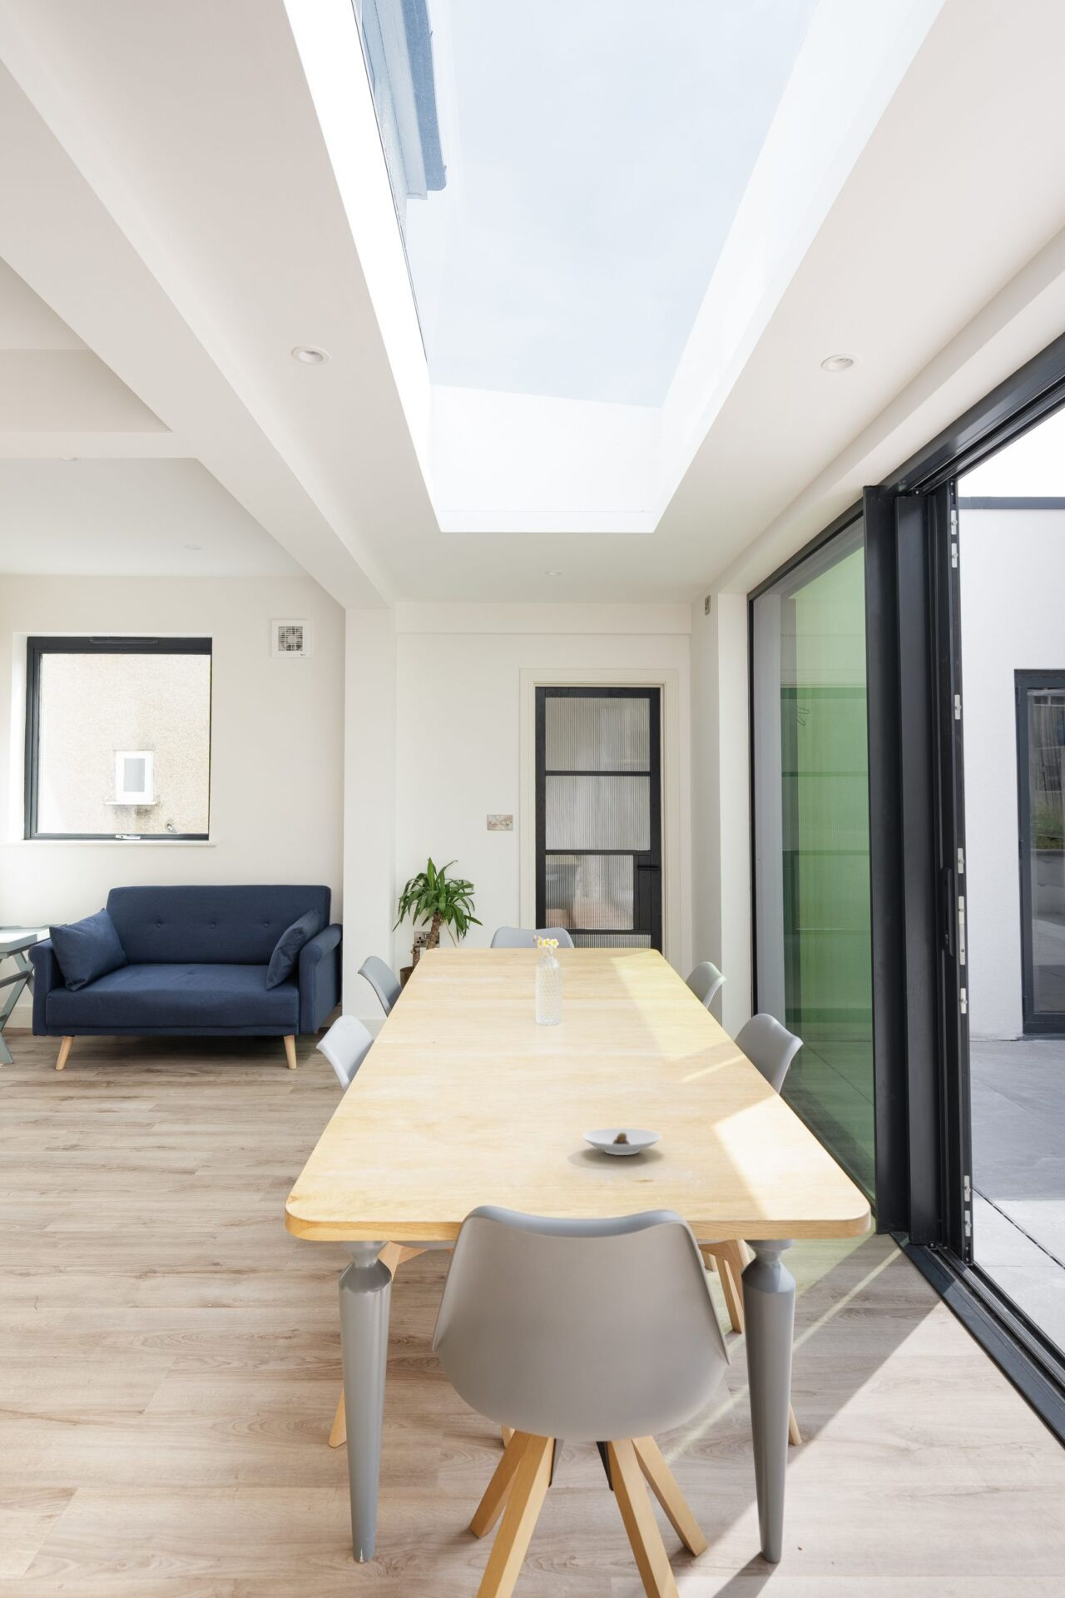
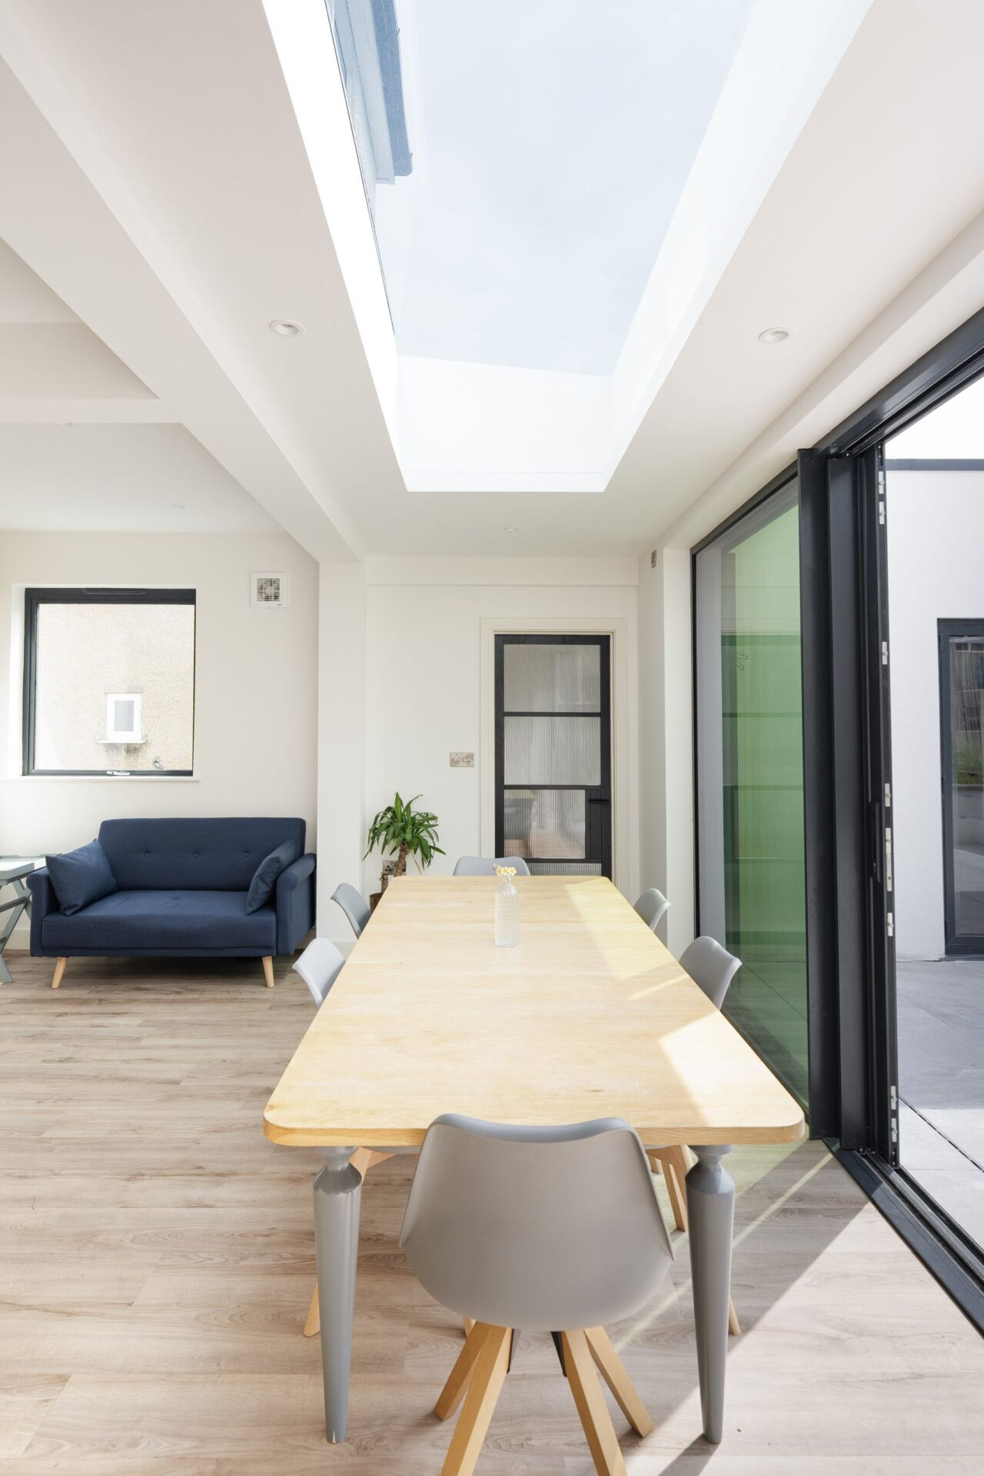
- saucer [581,1127,662,1156]
